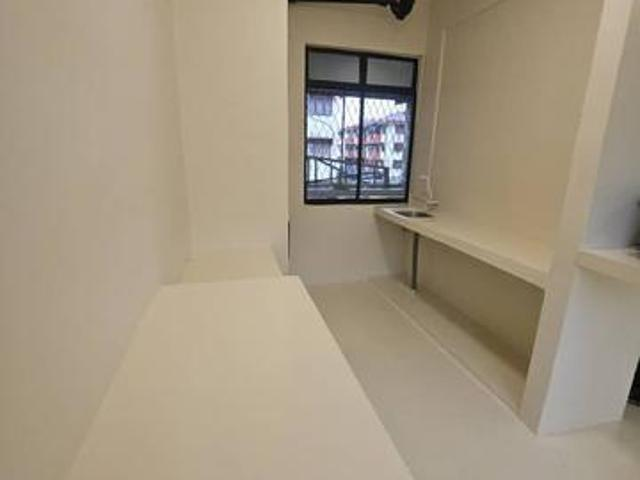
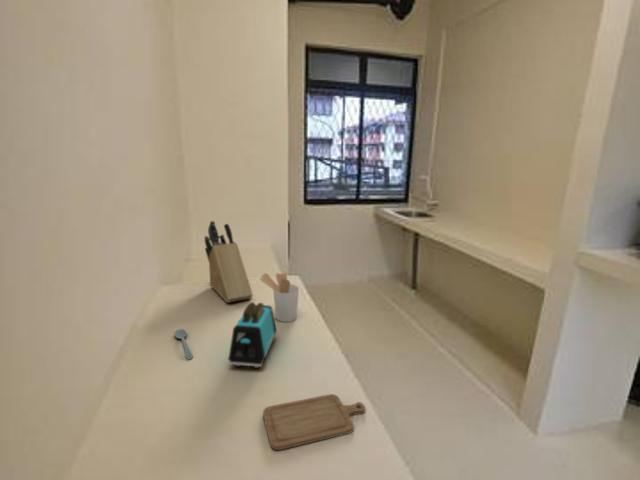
+ knife block [203,220,254,304]
+ toaster [228,301,278,370]
+ chopping board [262,393,367,451]
+ spoon [174,328,194,361]
+ utensil holder [259,272,300,323]
